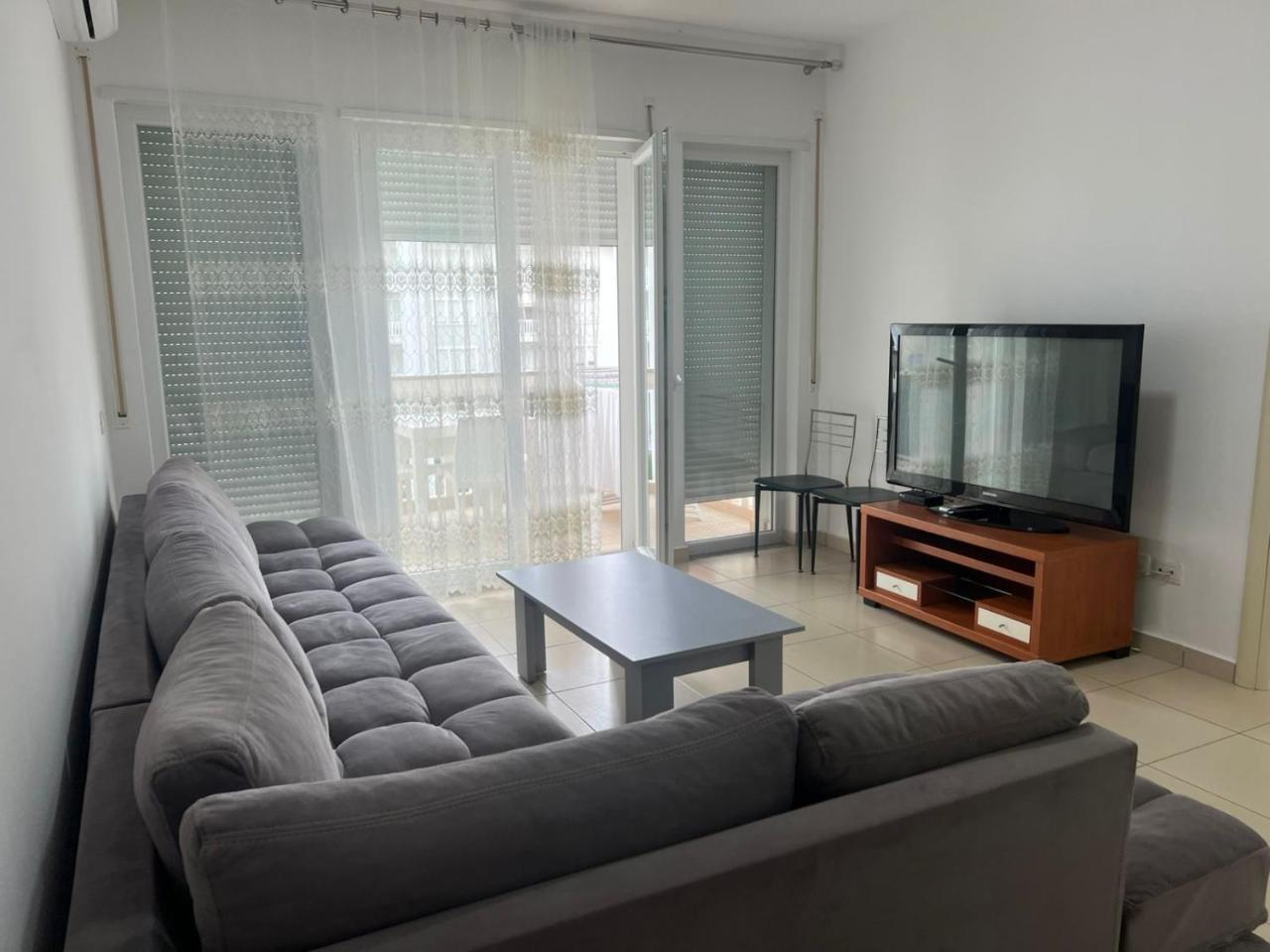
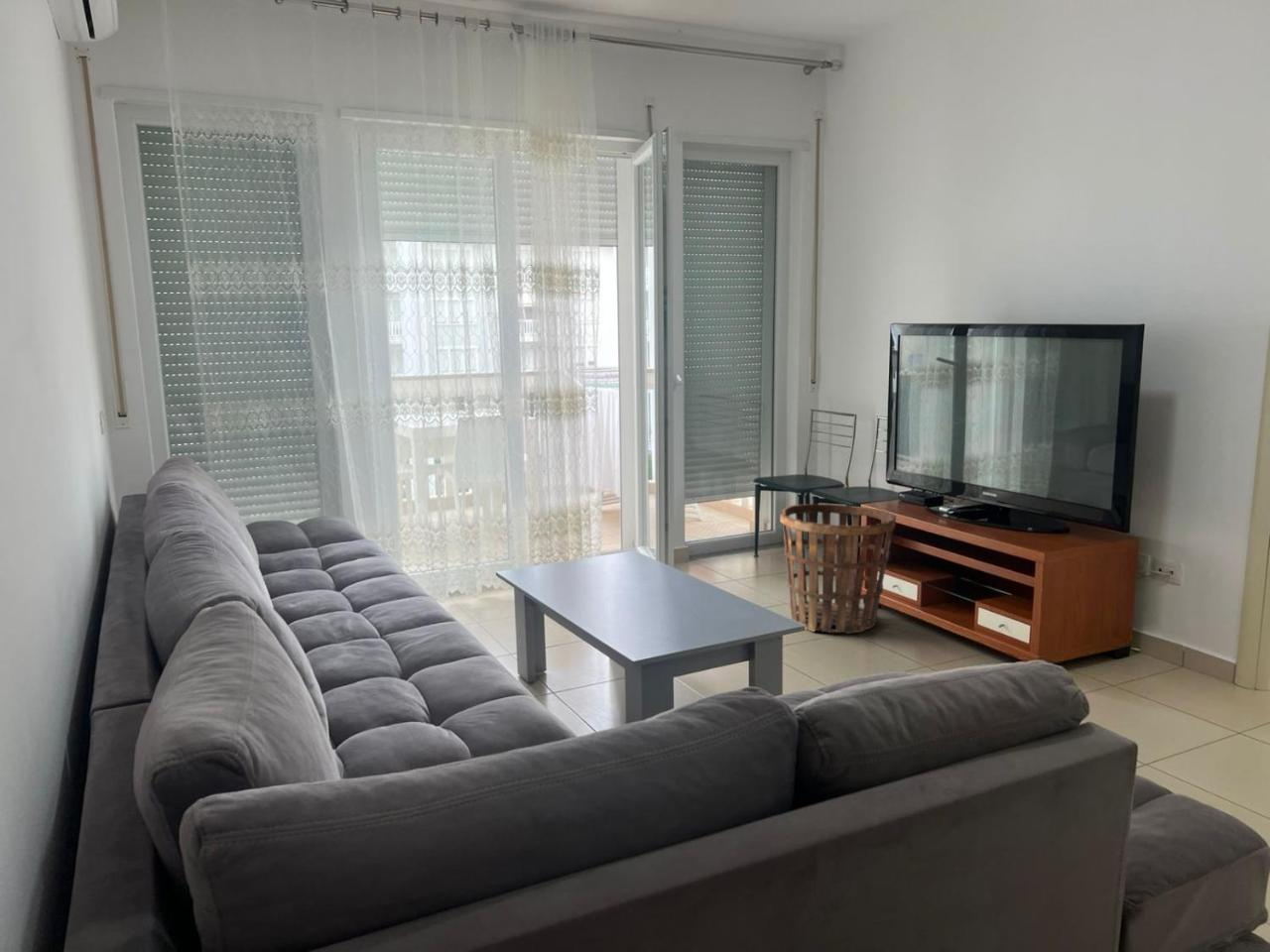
+ basket [779,503,897,635]
